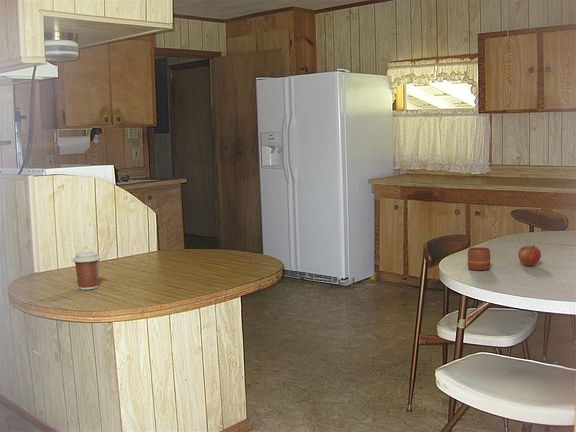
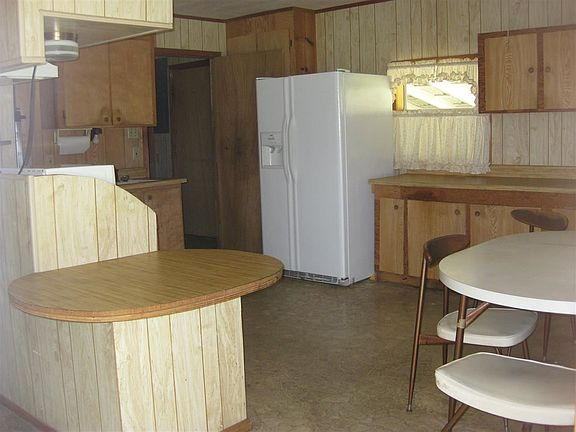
- coffee cup [72,251,101,291]
- mug [467,246,491,271]
- apple [517,244,542,267]
